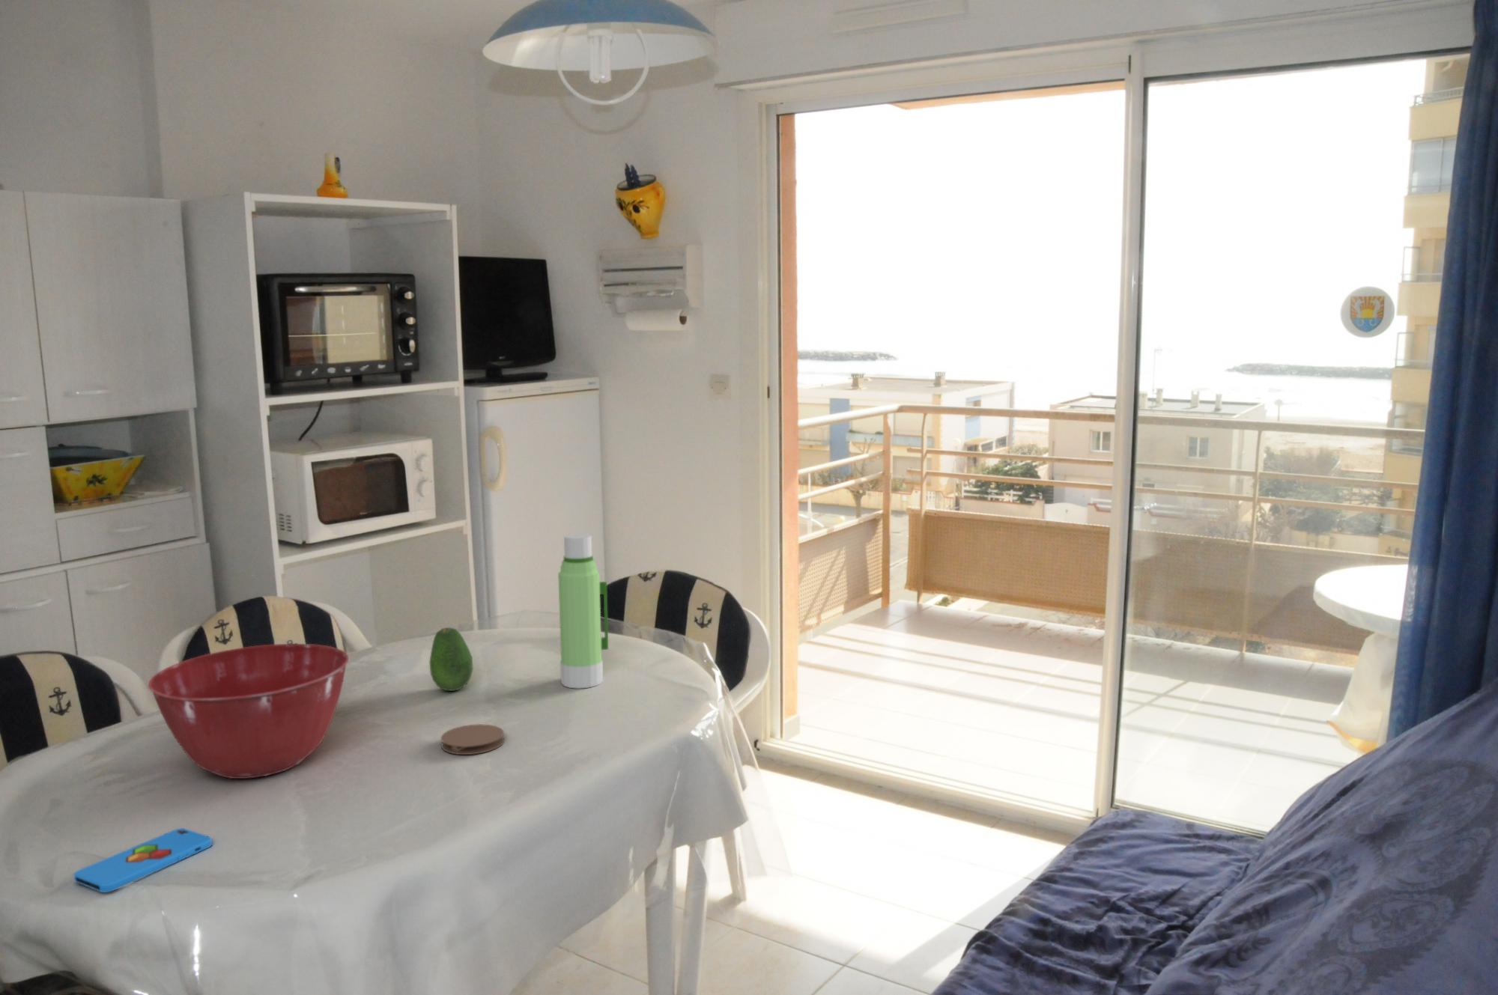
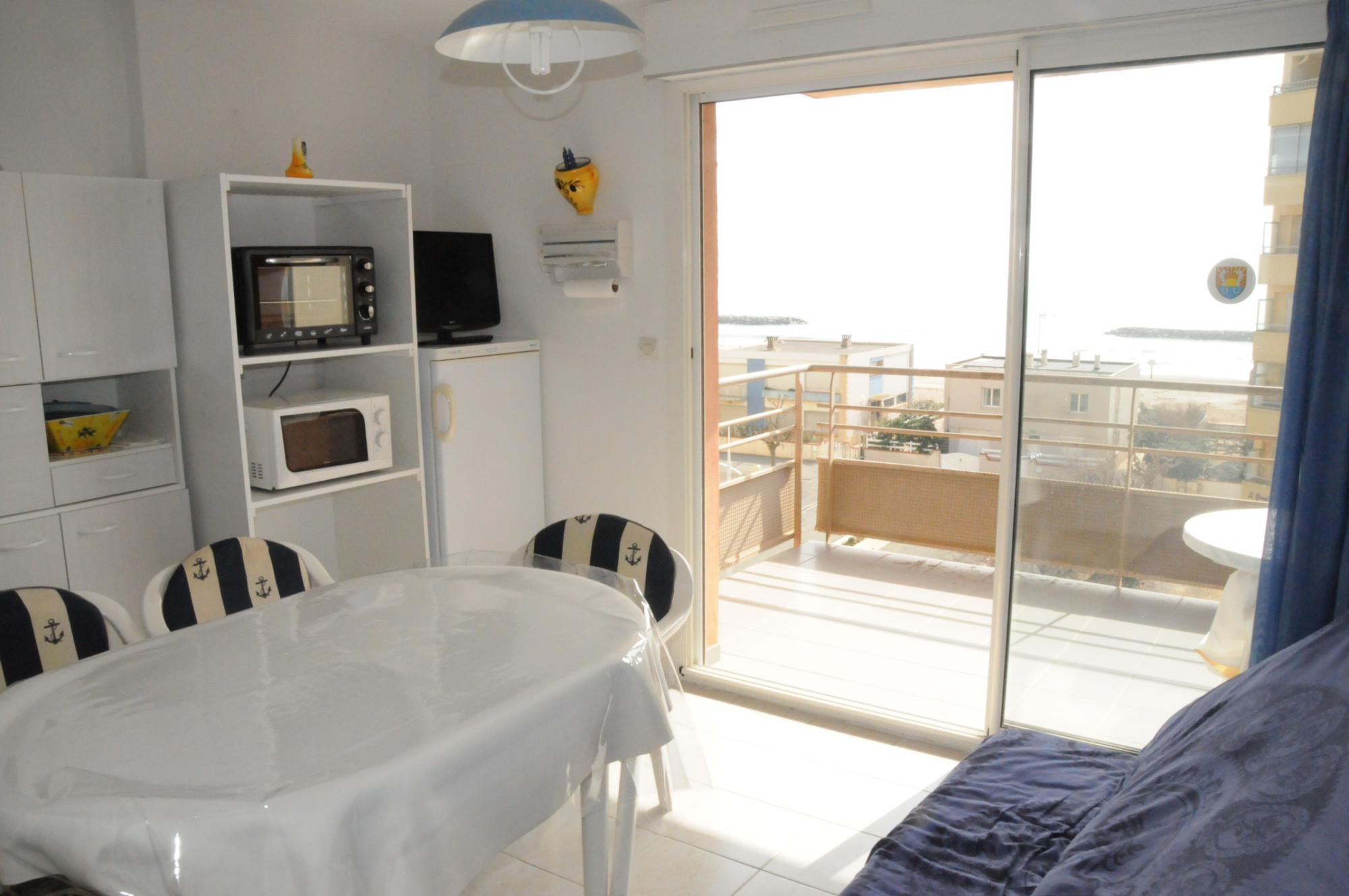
- coaster [441,723,505,755]
- smartphone [73,827,213,893]
- mixing bowl [148,643,350,780]
- fruit [429,626,474,692]
- water bottle [557,533,609,690]
